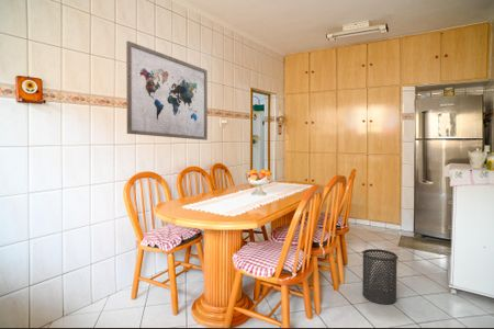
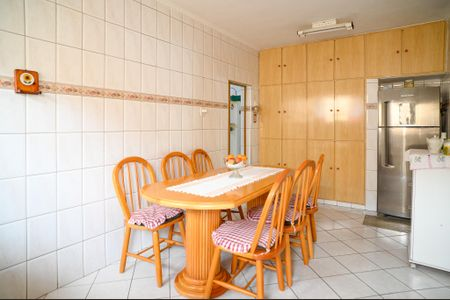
- wall art [125,39,209,141]
- trash can [361,248,400,305]
